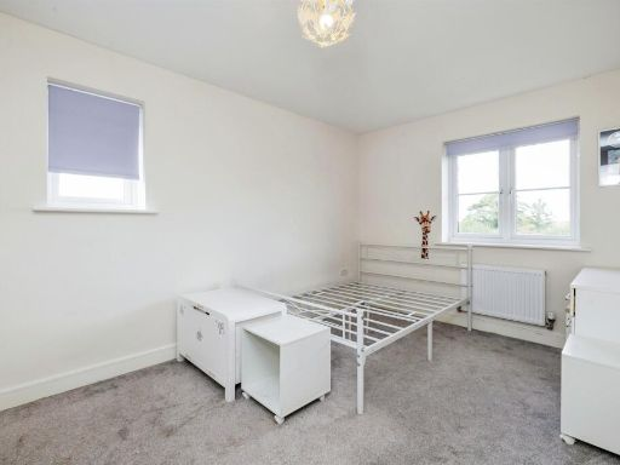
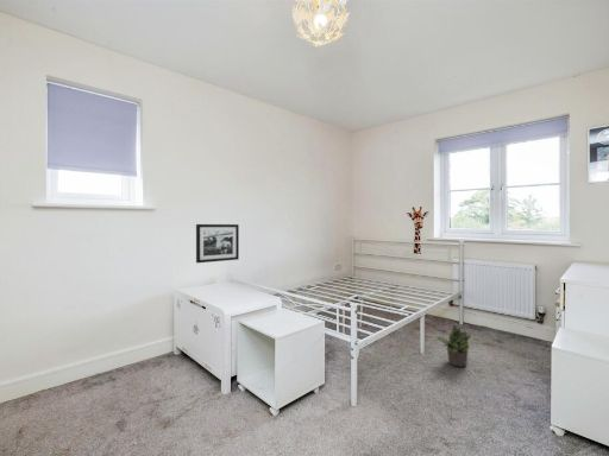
+ picture frame [195,223,240,264]
+ potted plant [434,324,473,368]
